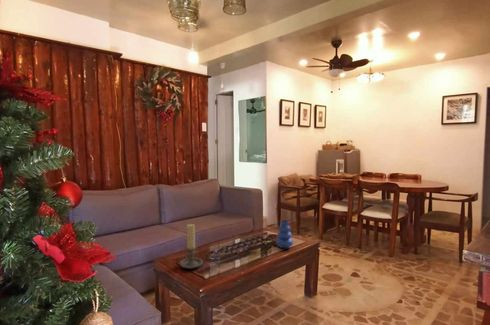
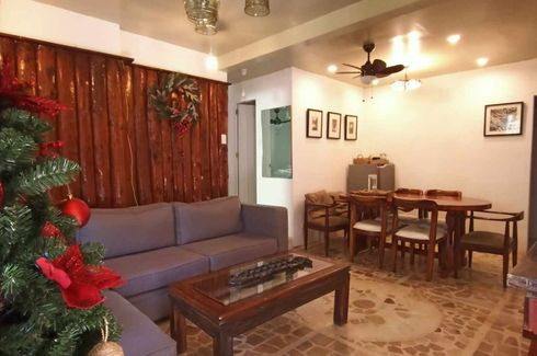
- candle holder [179,223,204,270]
- vase [275,220,294,249]
